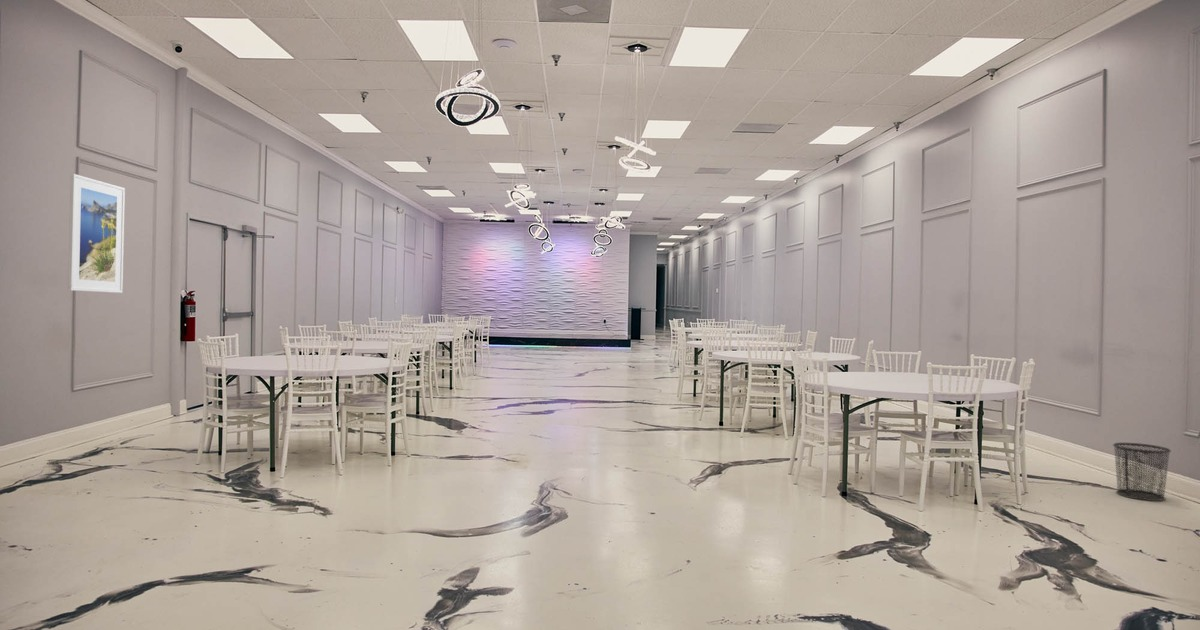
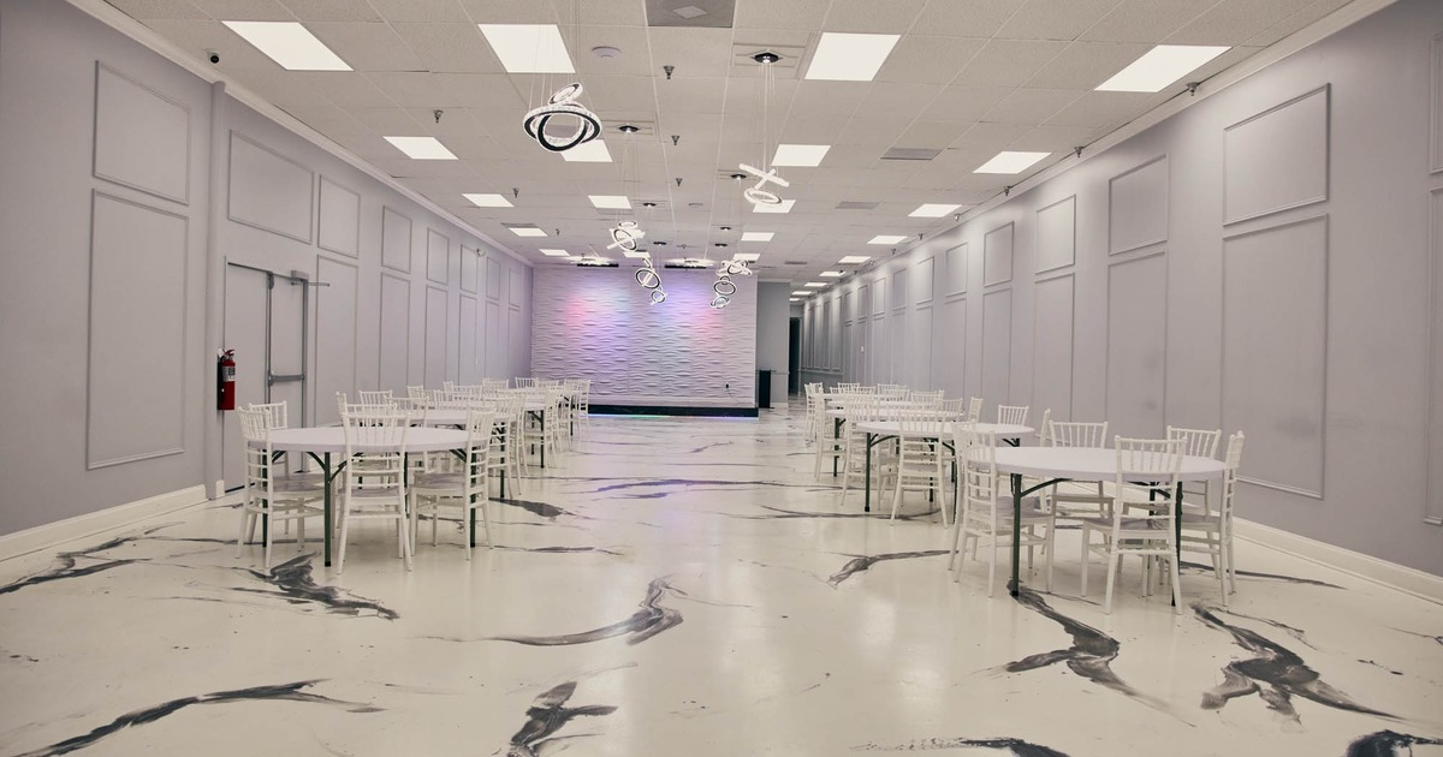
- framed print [67,173,126,294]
- waste bin [1112,442,1172,502]
